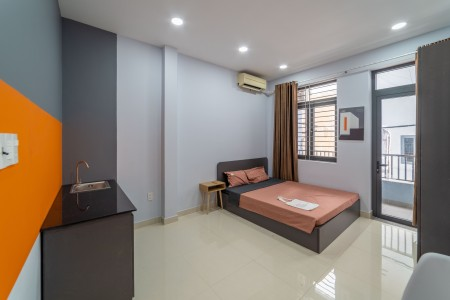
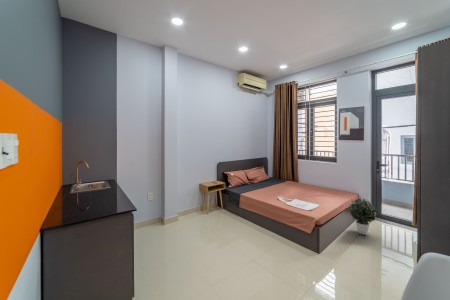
+ potted plant [347,198,379,236]
